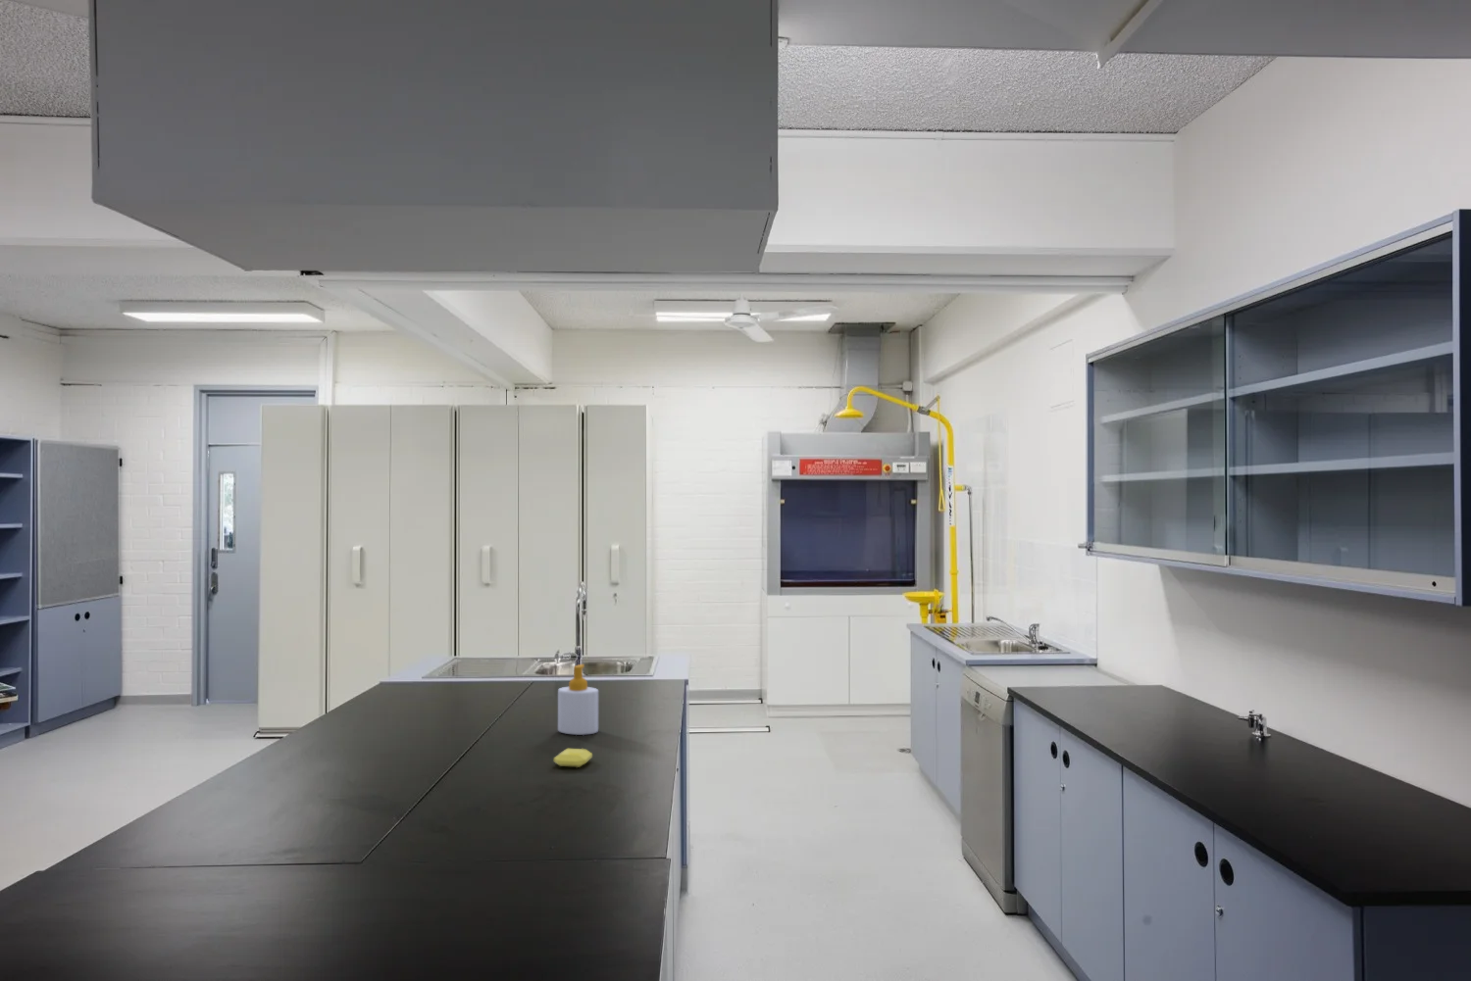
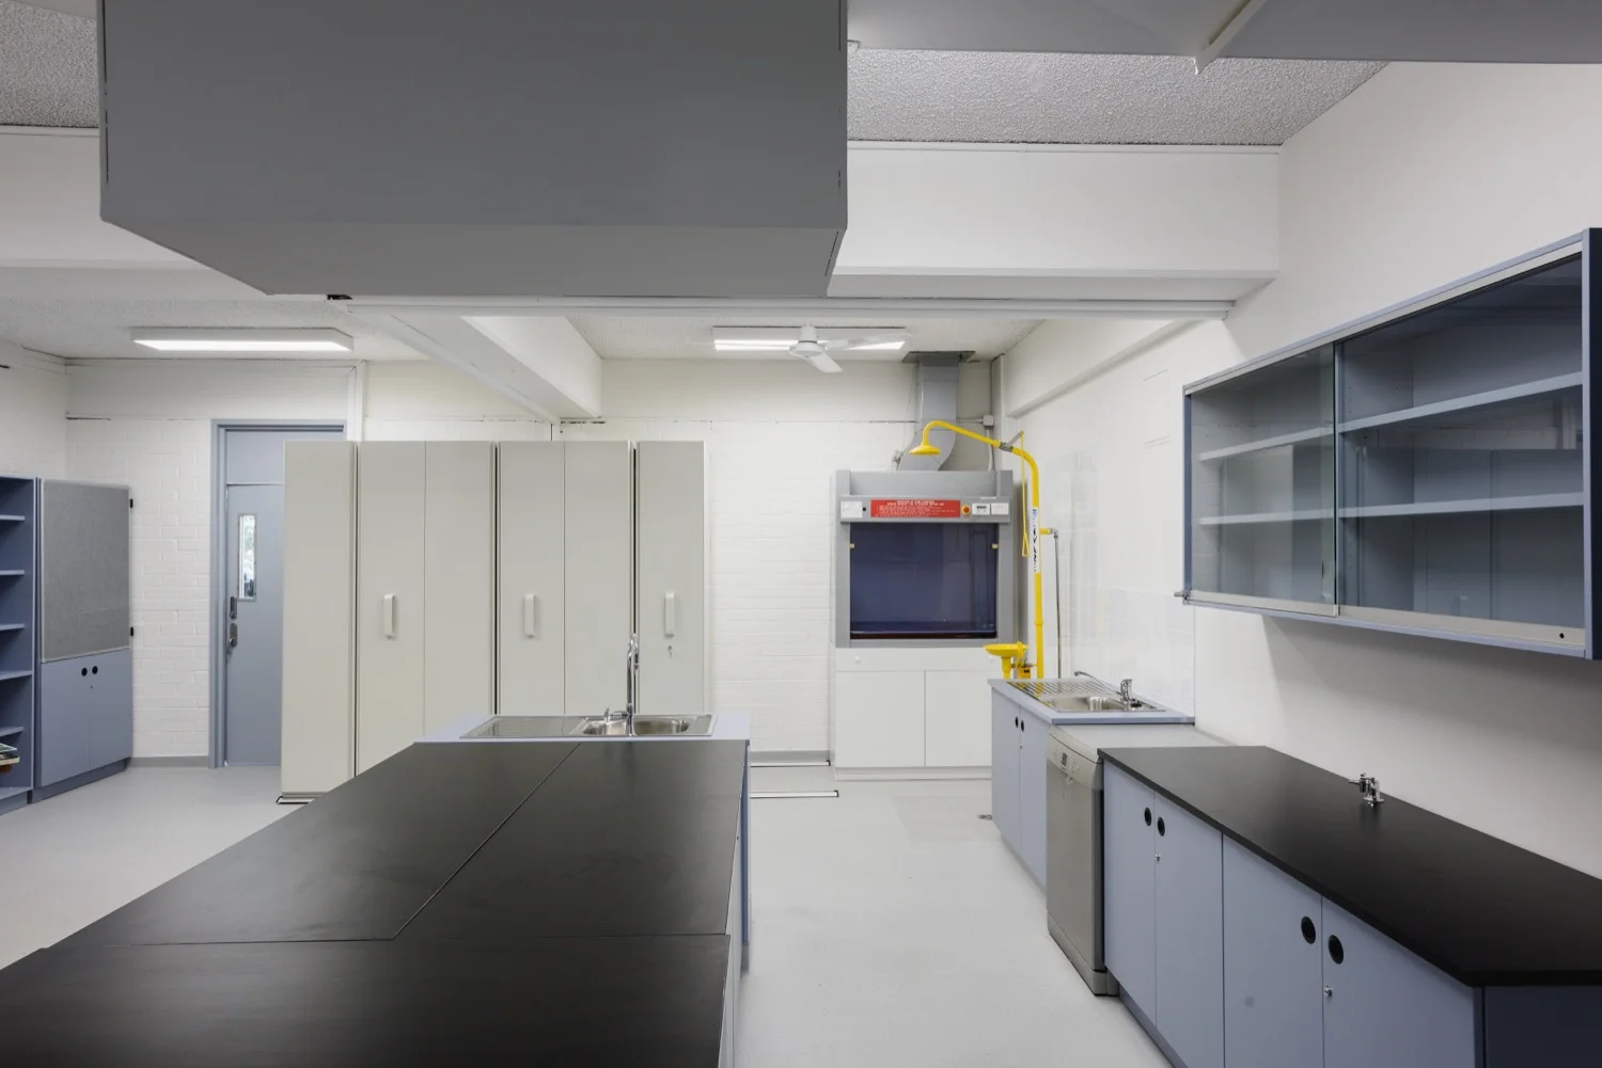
- soap bottle [558,663,599,736]
- soap bar [553,748,594,769]
